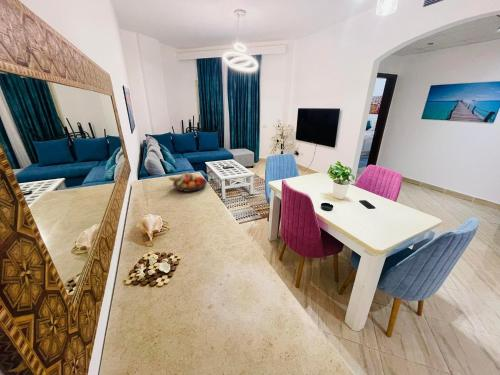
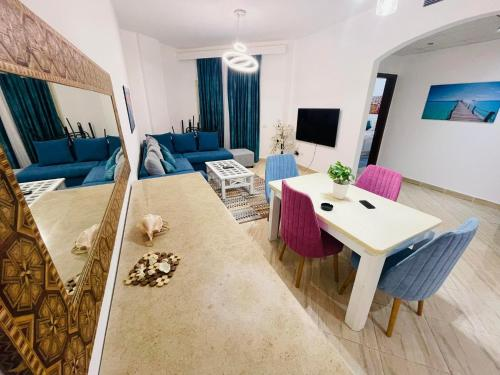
- fruit bowl [168,171,208,193]
